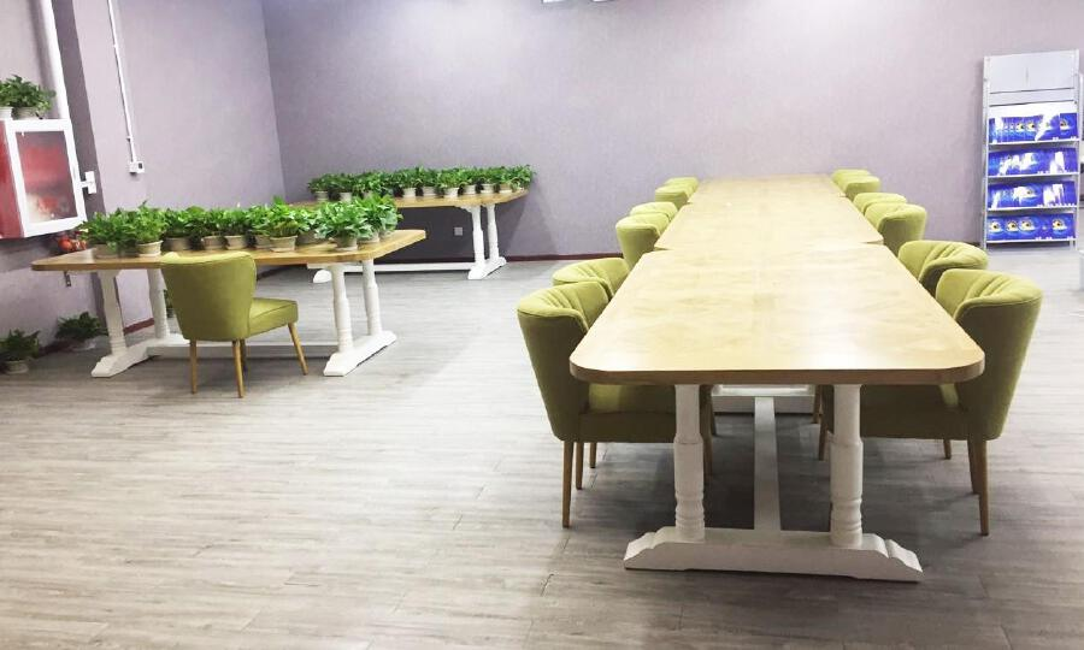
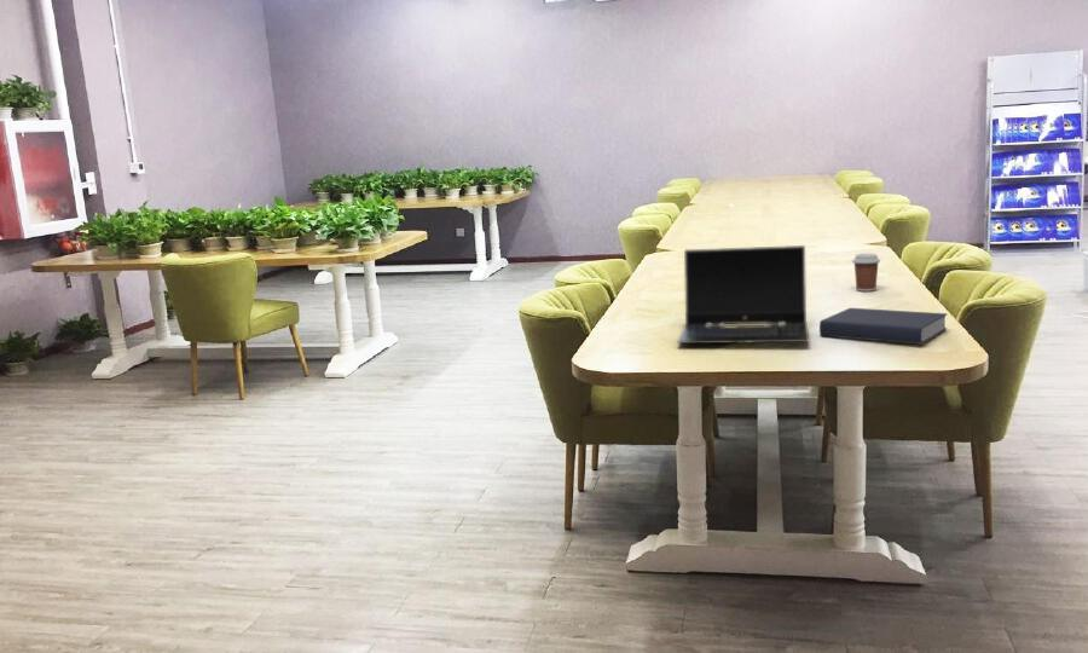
+ book [818,307,948,346]
+ laptop computer [676,244,810,345]
+ coffee cup [851,253,881,293]
